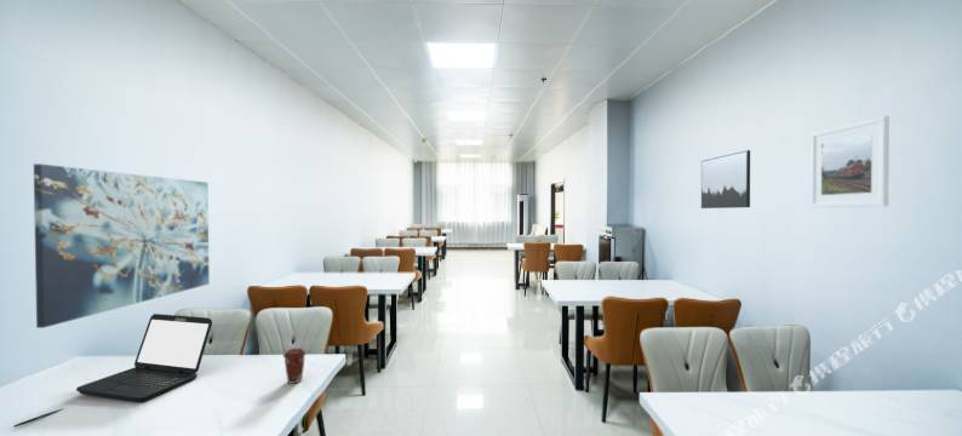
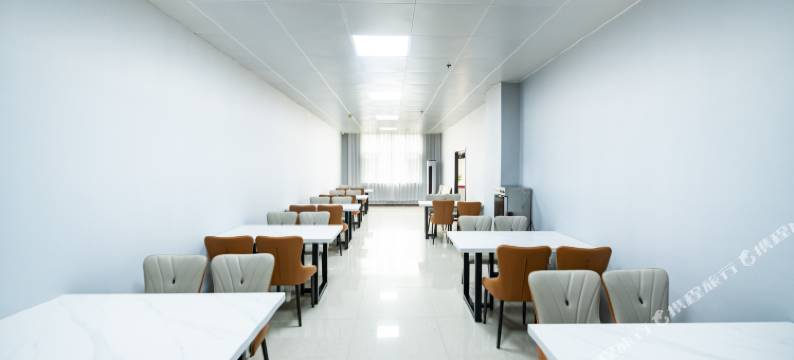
- pen [12,407,64,429]
- wall art [700,149,751,210]
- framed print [809,115,891,208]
- wall art [33,162,211,329]
- coffee cup [282,348,308,385]
- laptop [75,312,213,403]
